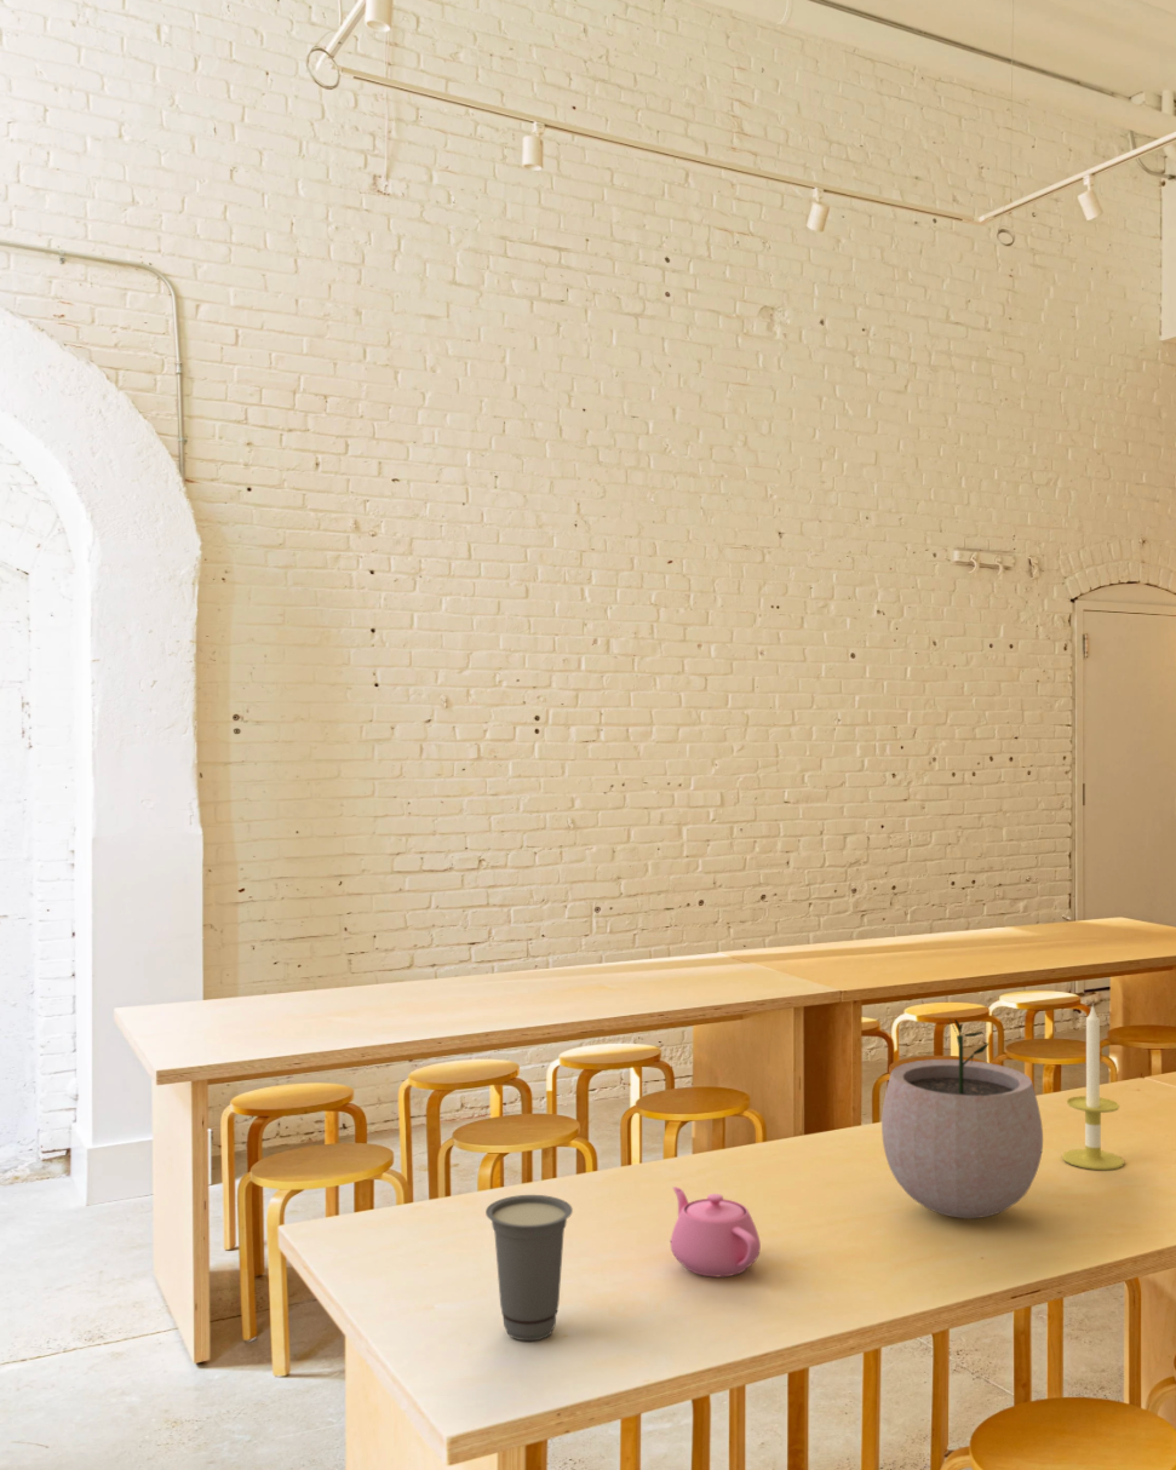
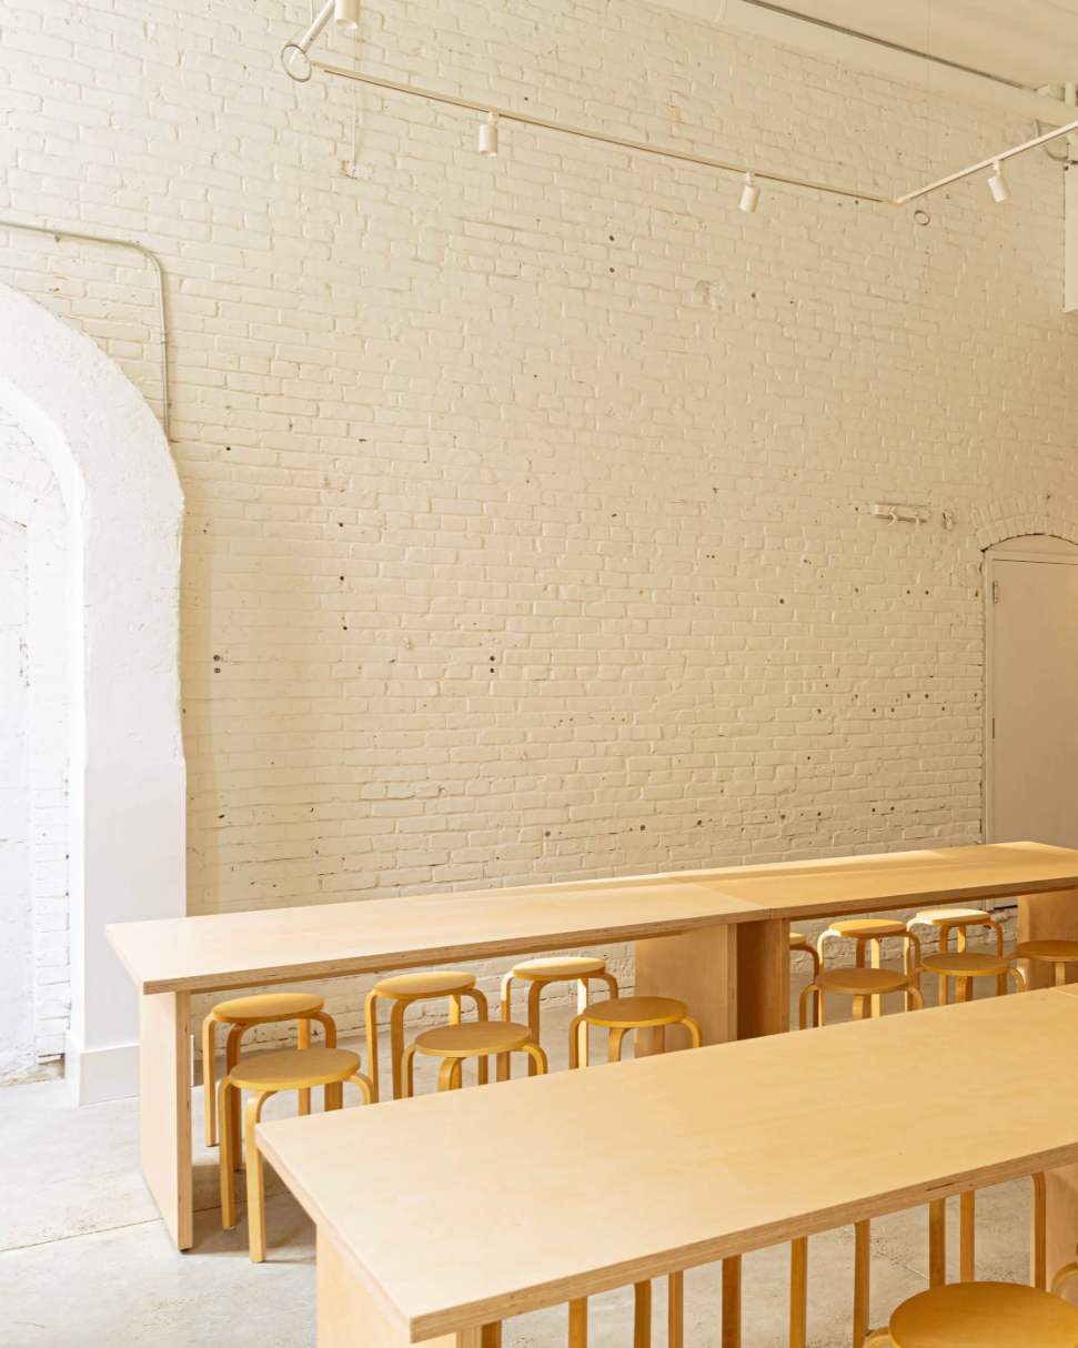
- candle [1061,1004,1125,1171]
- plant pot [880,1017,1044,1219]
- teapot [670,1185,762,1277]
- cup [484,1194,574,1342]
